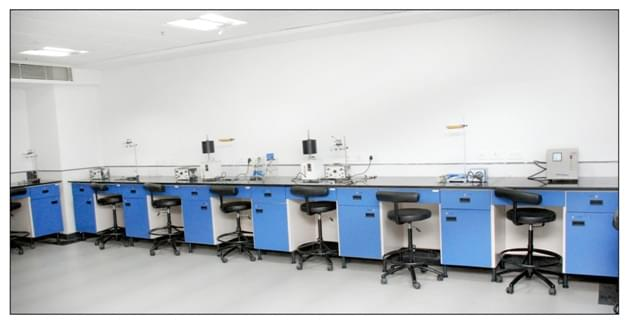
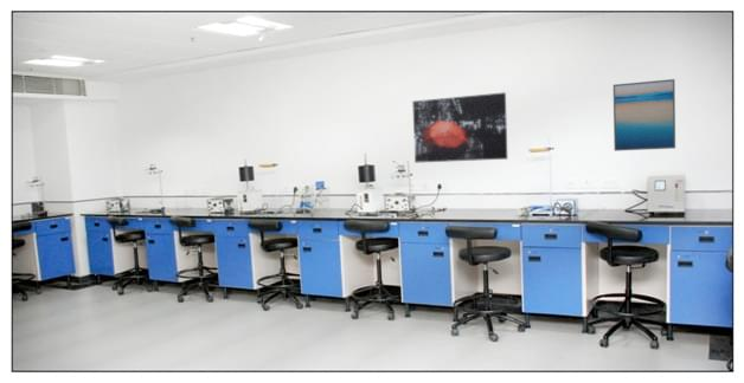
+ wall art [612,78,676,152]
+ wall art [411,91,508,164]
